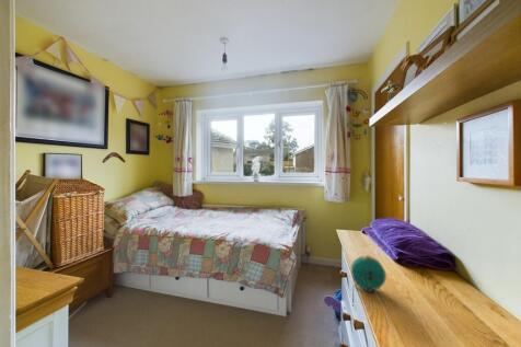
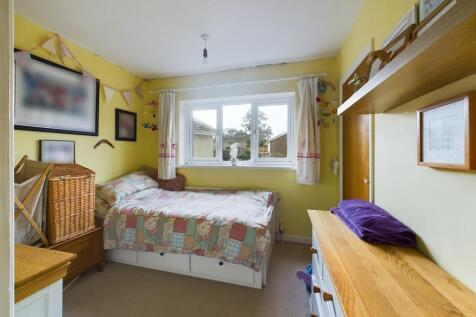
- alarm clock [350,255,387,293]
